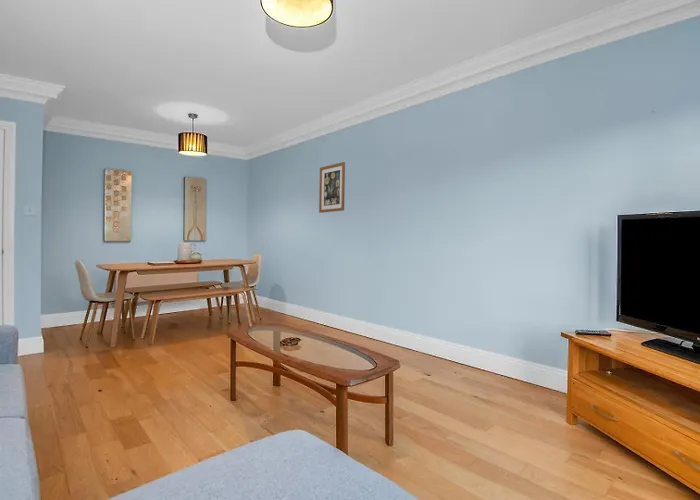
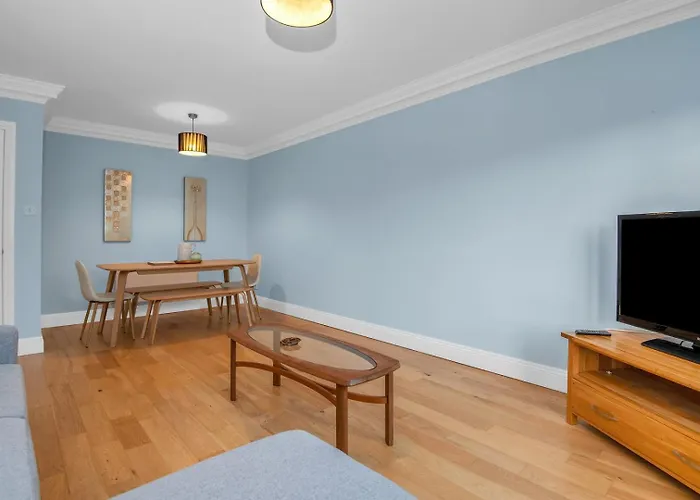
- wall art [318,161,346,214]
